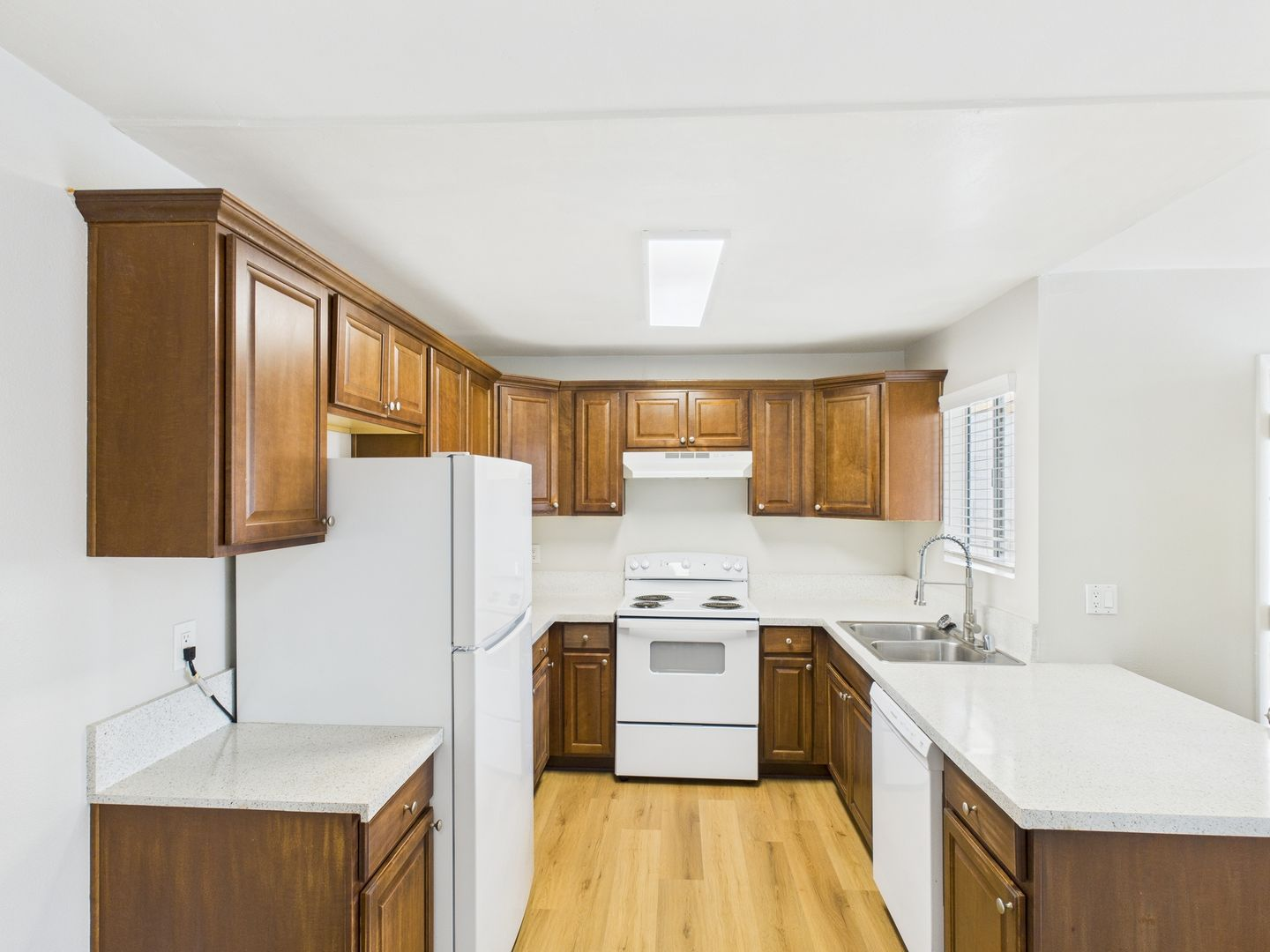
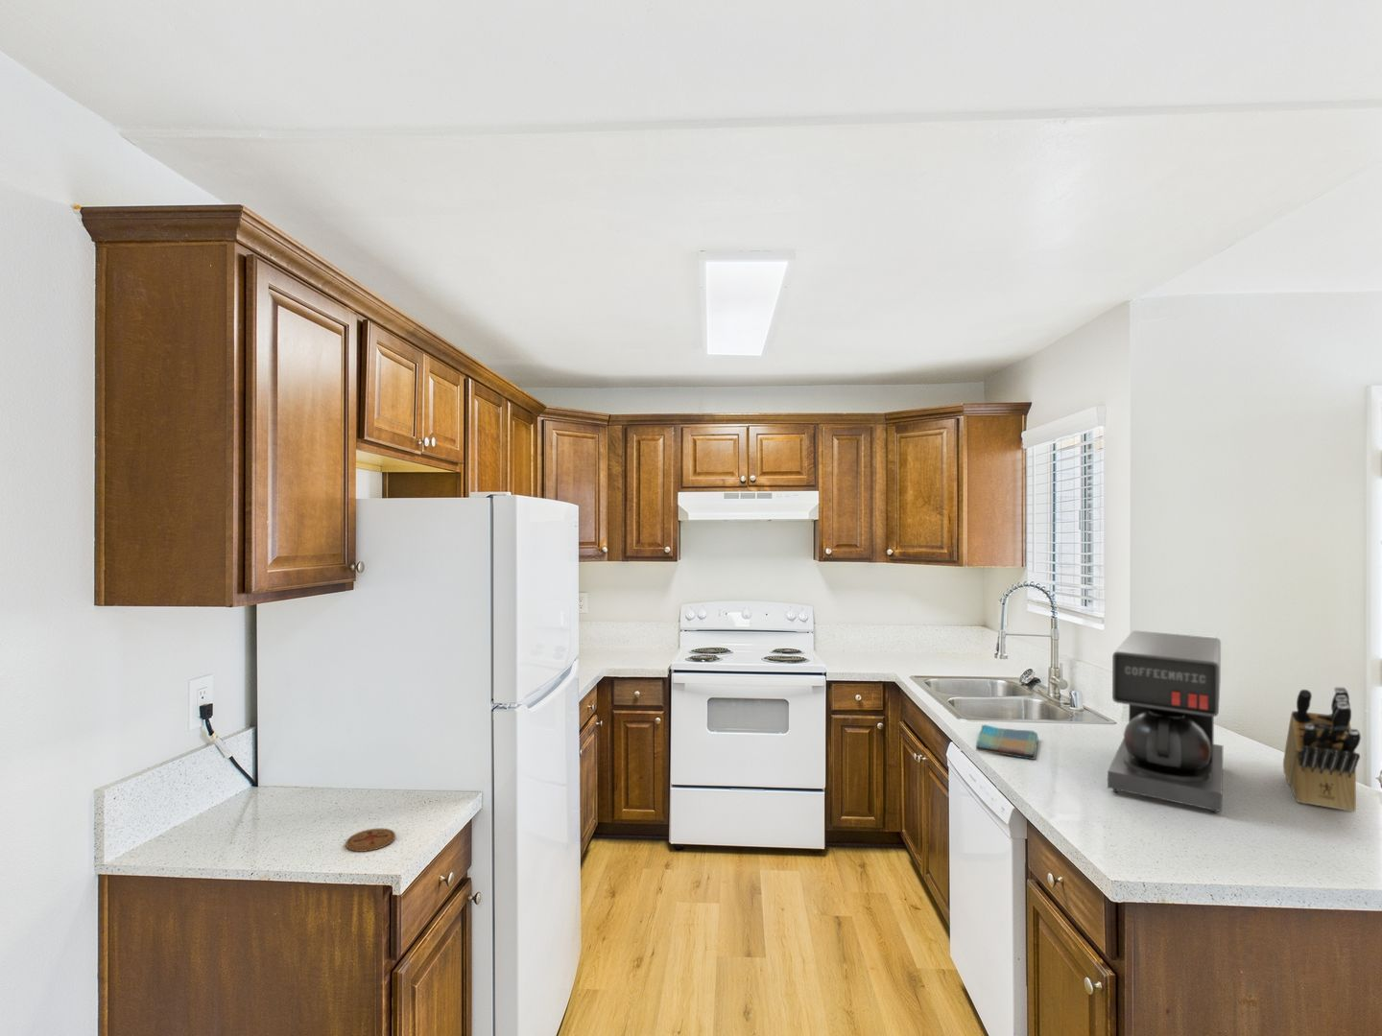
+ coaster [345,827,396,853]
+ dish towel [975,724,1038,761]
+ coffee maker [1107,630,1223,814]
+ knife block [1282,686,1361,813]
